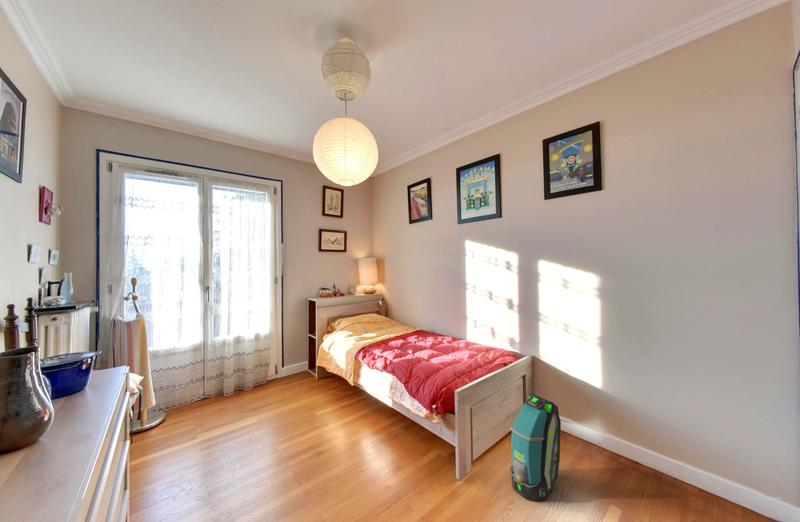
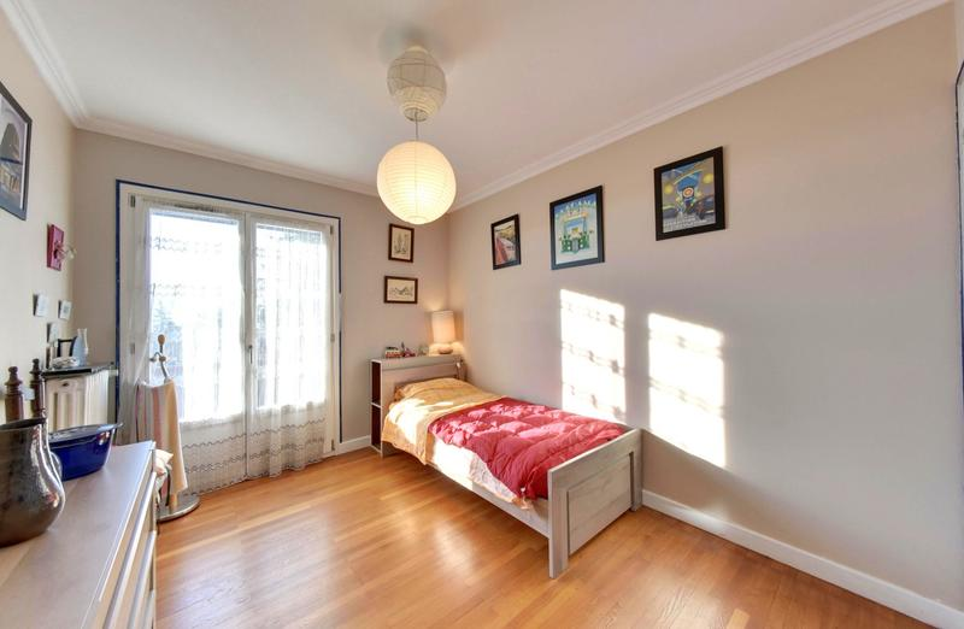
- backpack [509,392,562,502]
